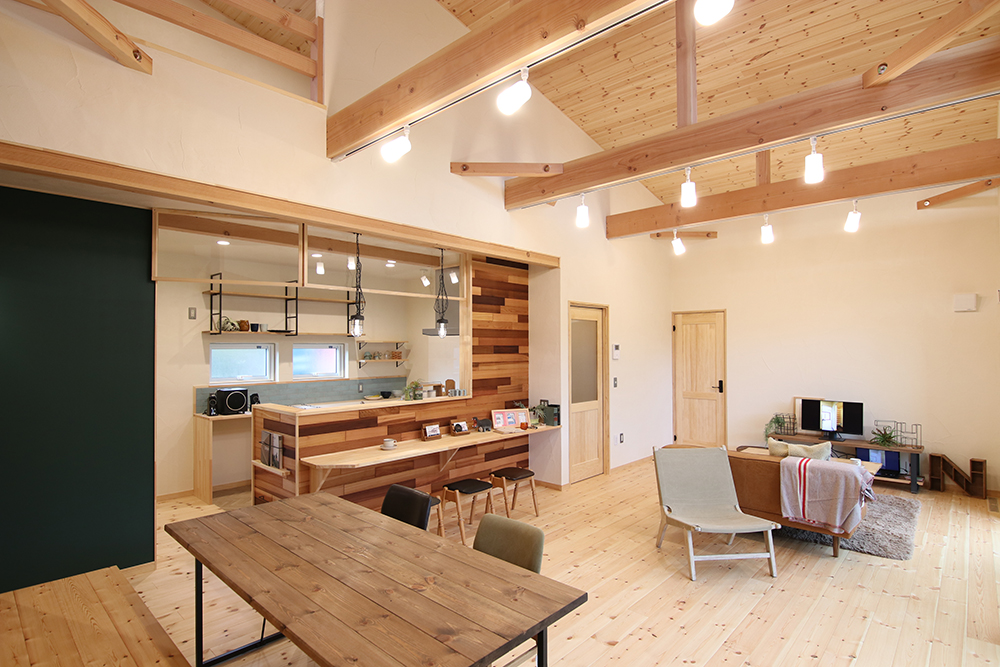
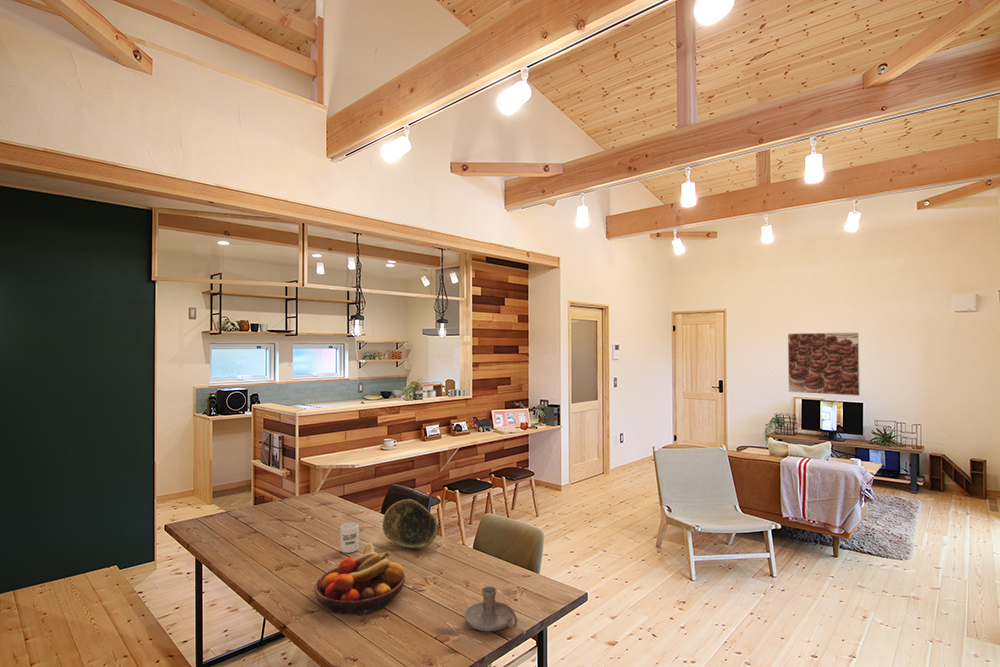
+ cup [339,522,360,554]
+ candle holder [464,585,518,632]
+ bowl [382,498,439,549]
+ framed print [787,332,861,397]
+ fruit bowl [314,541,406,616]
